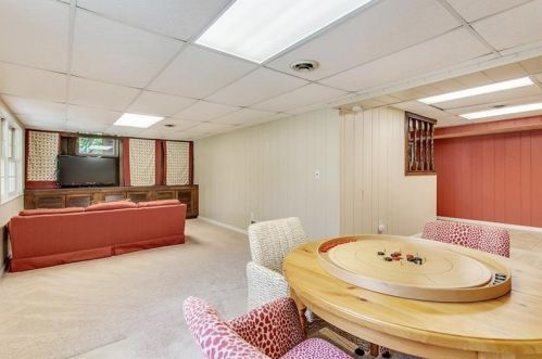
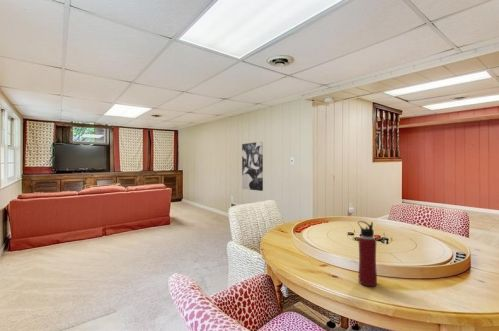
+ water bottle [357,220,378,287]
+ wall art [241,141,264,192]
